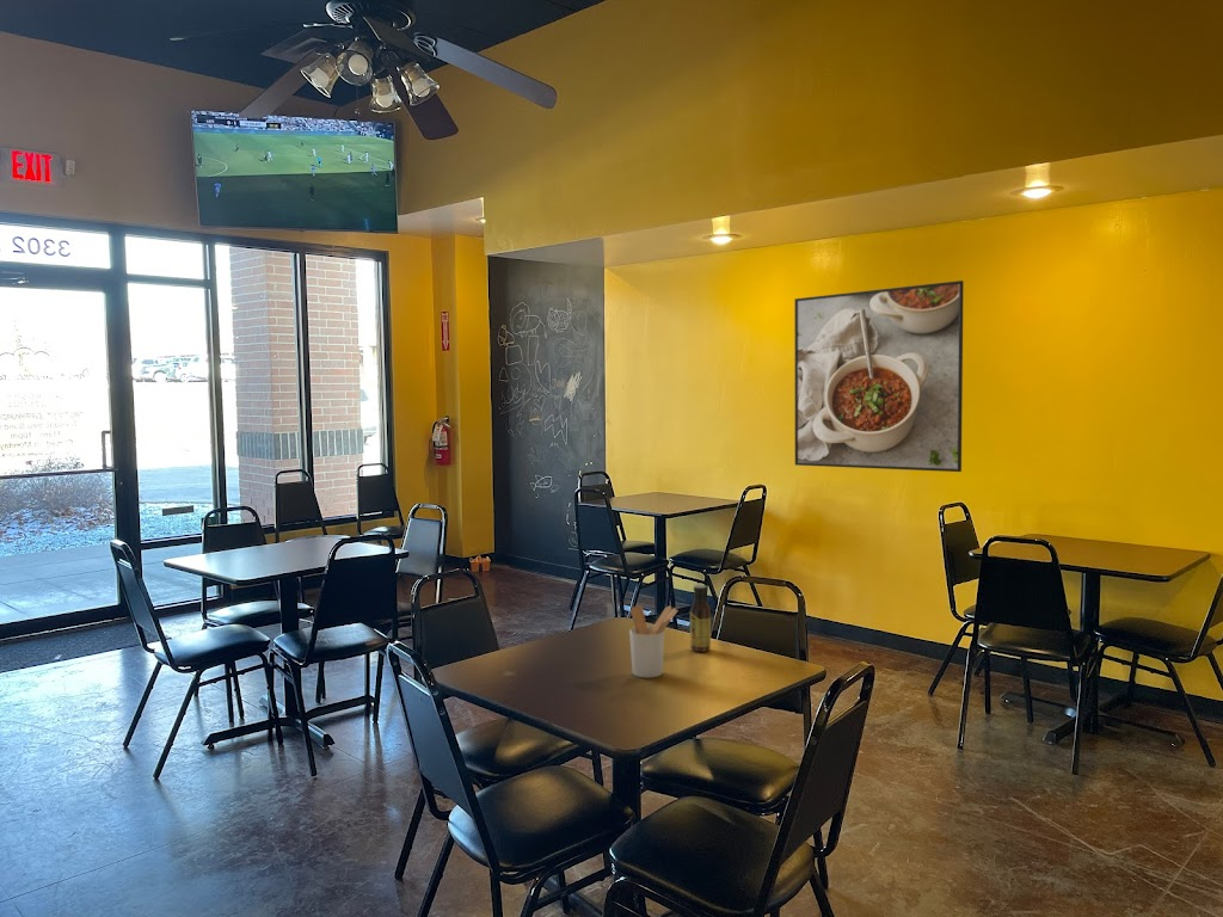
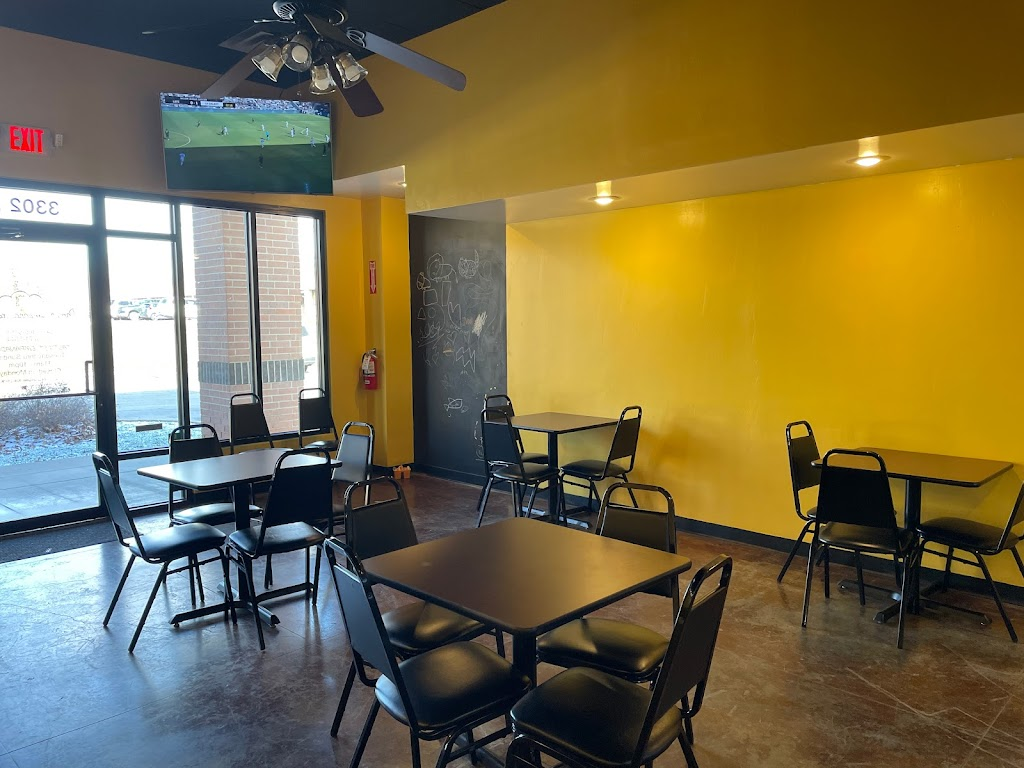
- utensil holder [628,604,678,679]
- sauce bottle [689,584,712,653]
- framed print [793,279,965,473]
